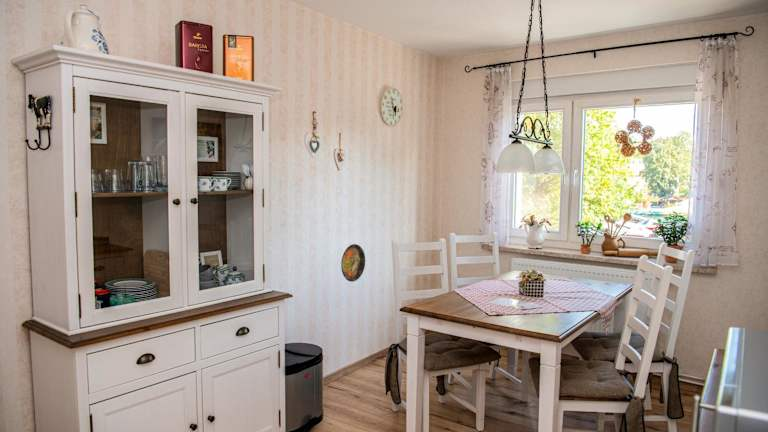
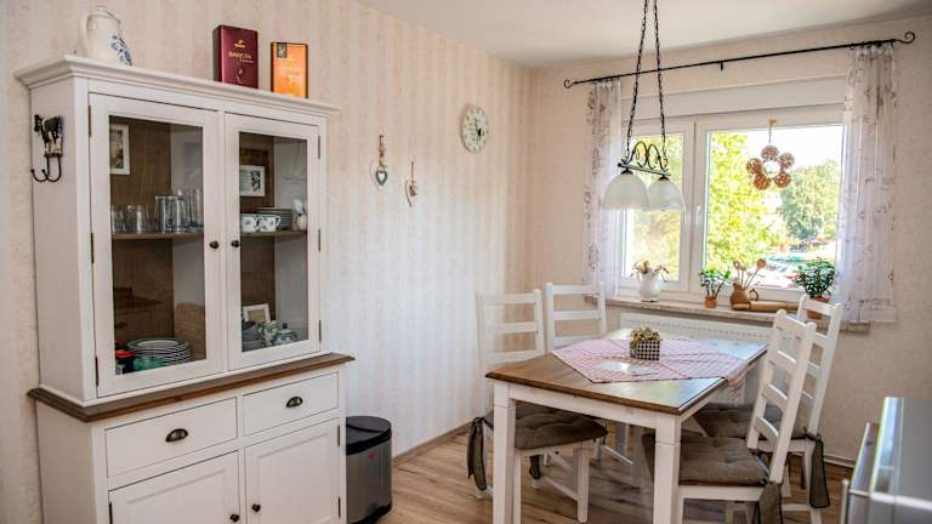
- decorative plate [340,243,366,283]
